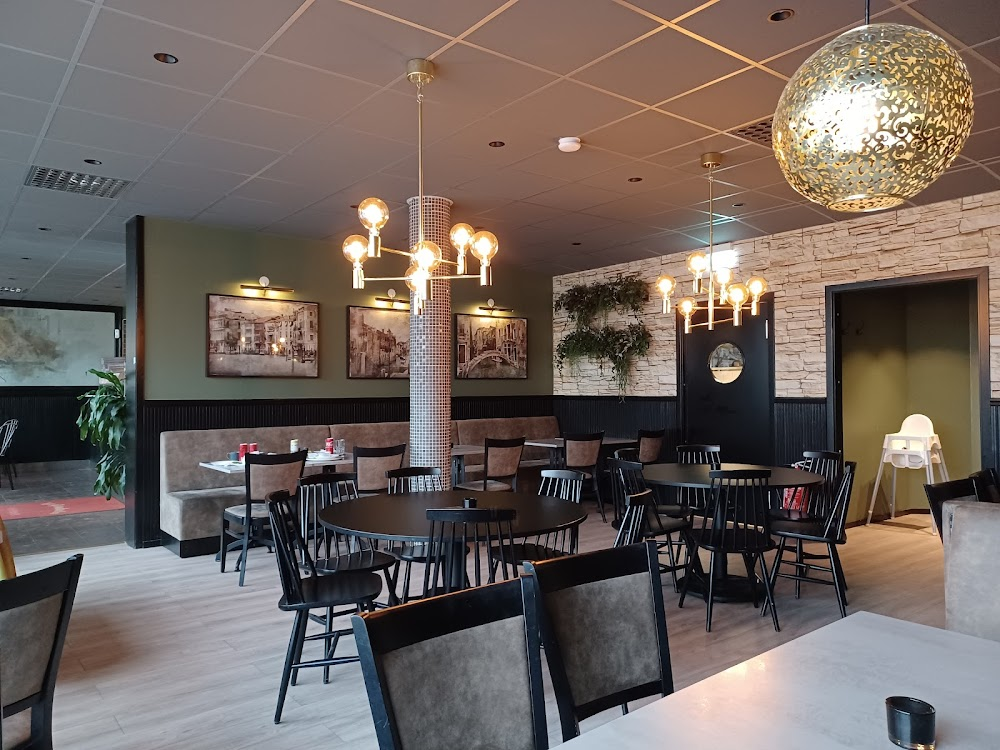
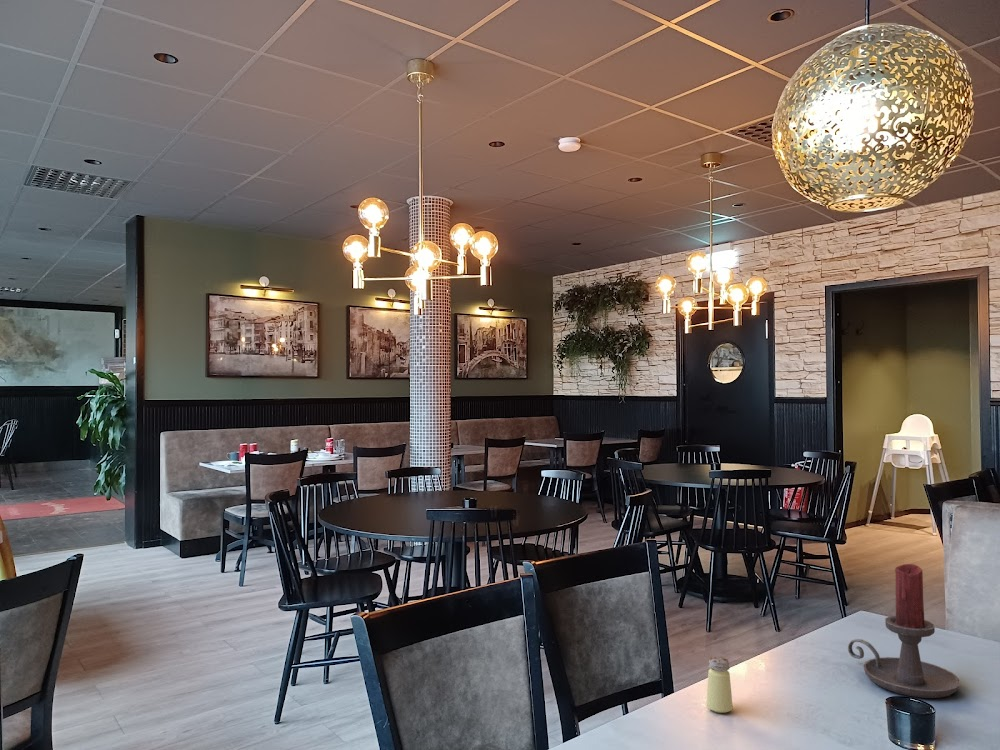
+ candle holder [847,563,961,699]
+ saltshaker [705,656,734,714]
